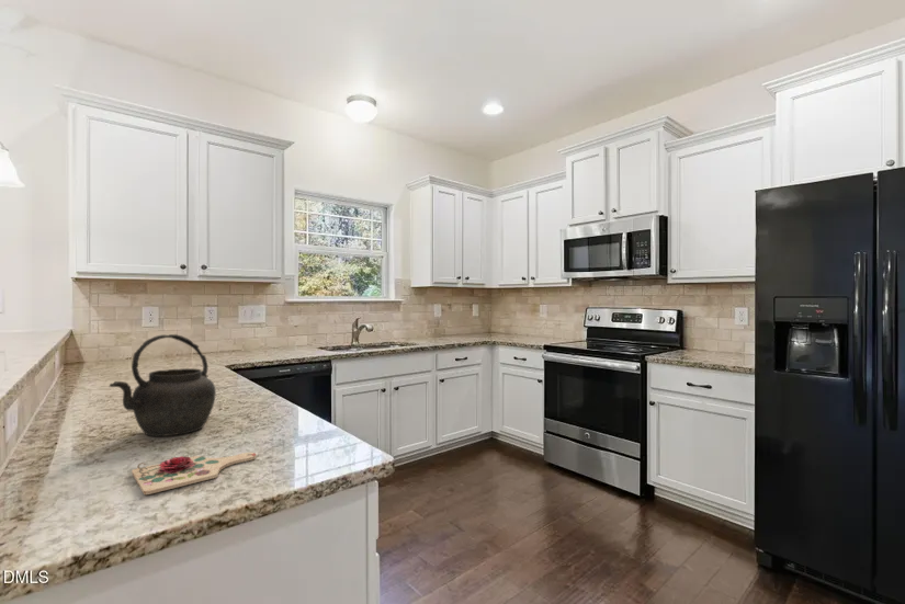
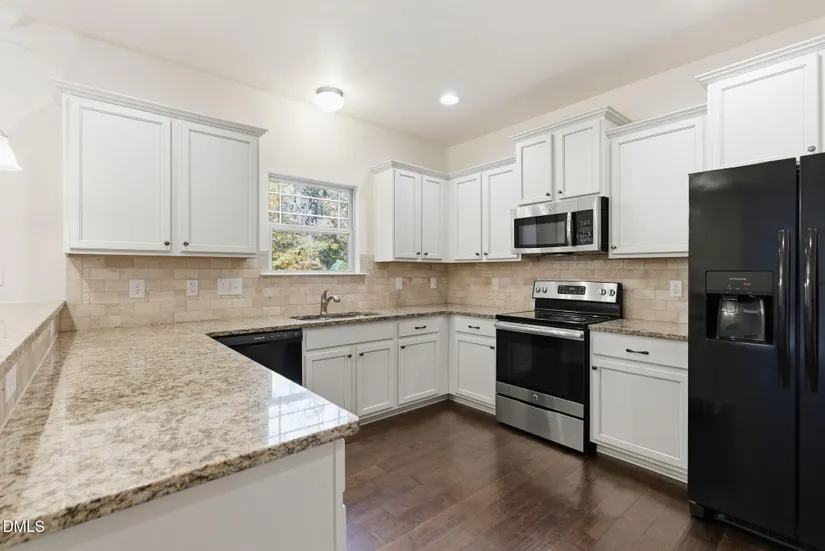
- kettle [109,333,217,437]
- cutting board [131,452,257,495]
